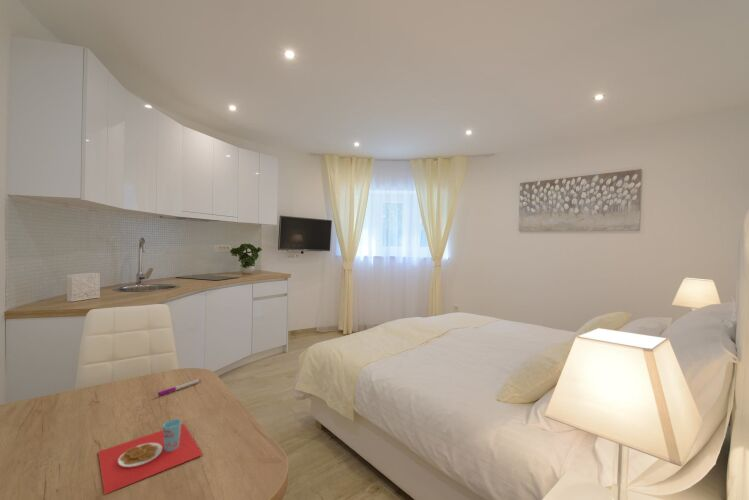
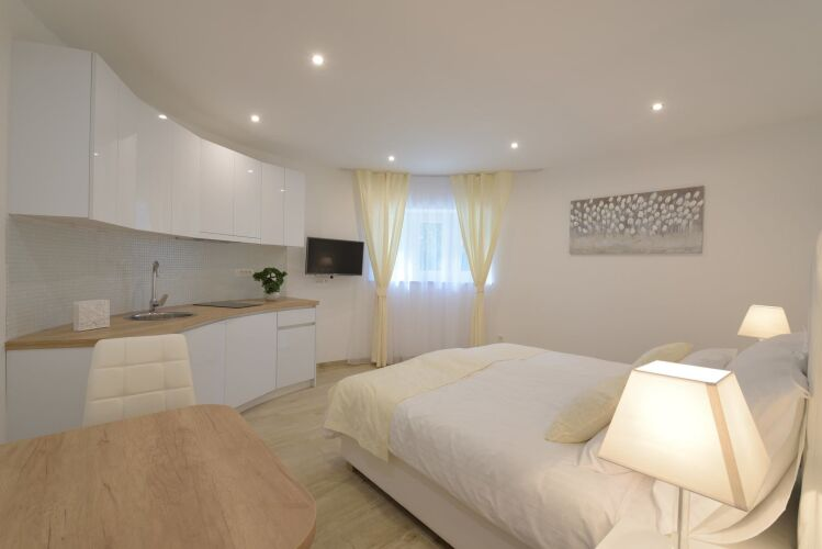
- pen [157,378,202,397]
- placemat [97,418,204,495]
